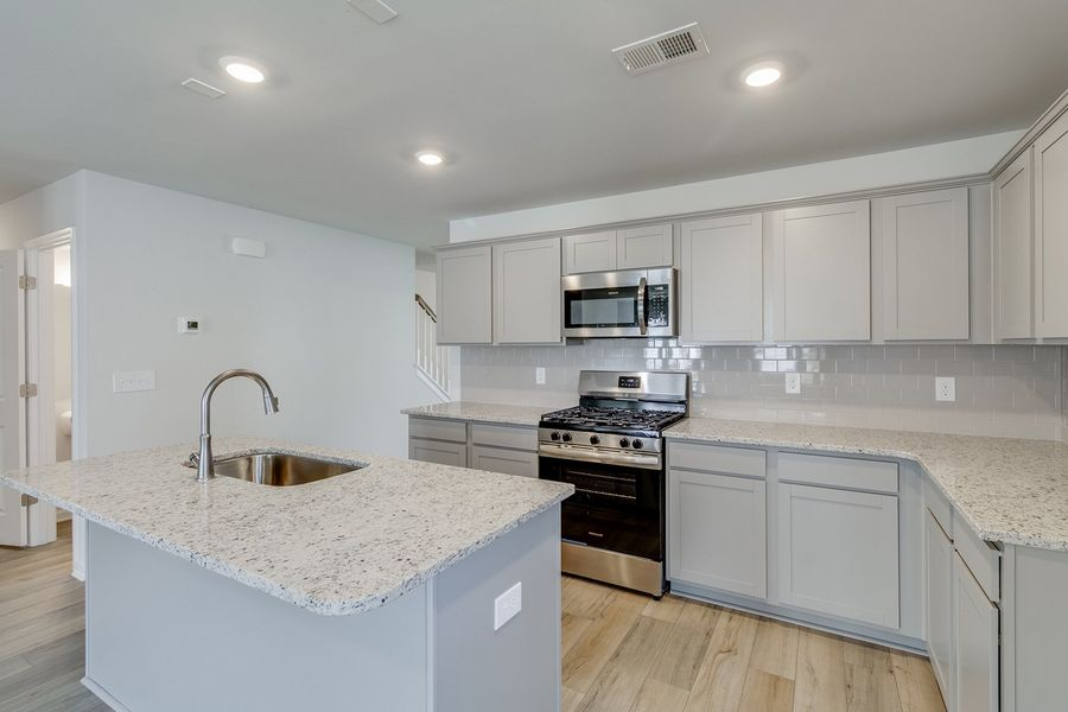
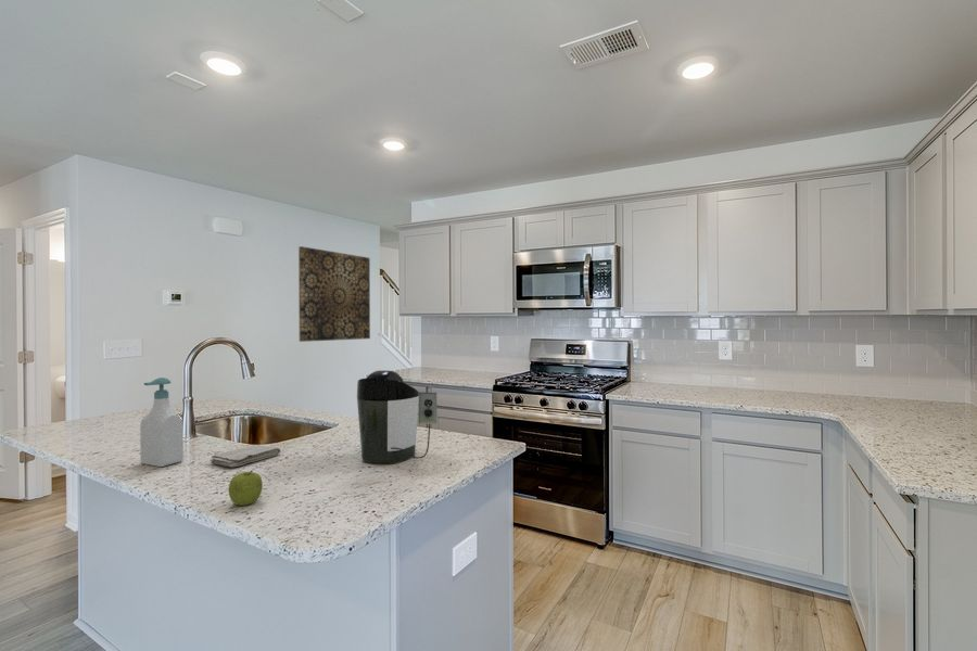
+ soap bottle [139,376,185,468]
+ coffee maker [356,369,437,464]
+ washcloth [210,444,281,469]
+ fruit [228,470,264,507]
+ wall art [297,245,371,343]
